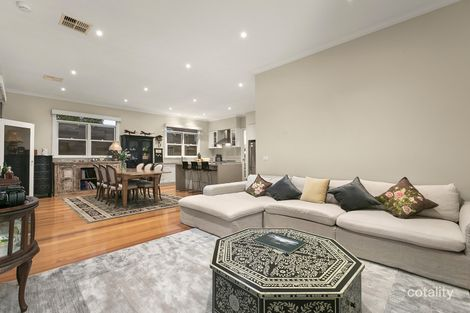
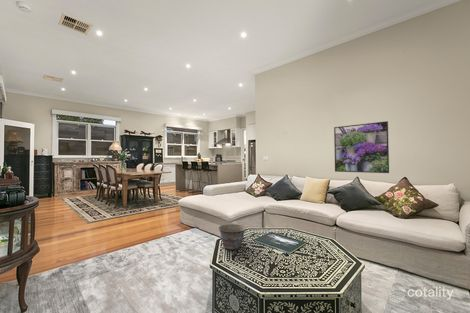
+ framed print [333,120,390,174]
+ bowl [218,223,247,251]
